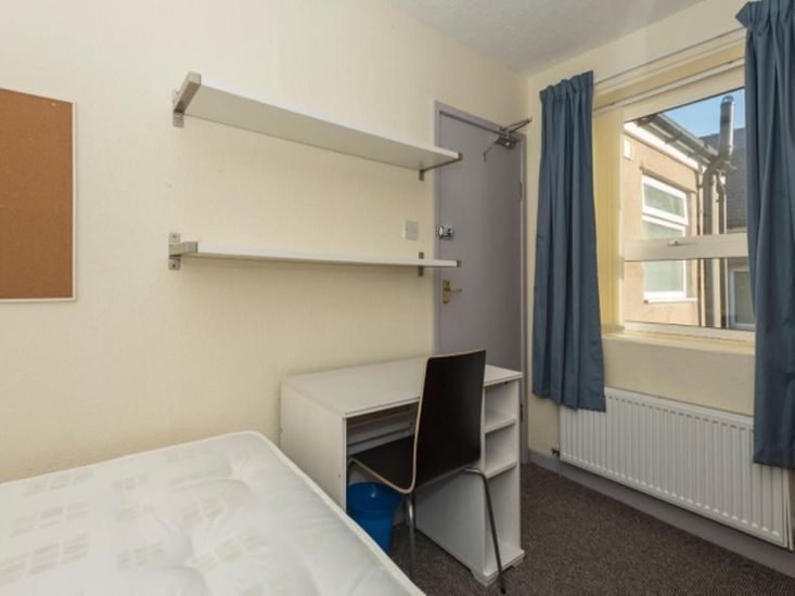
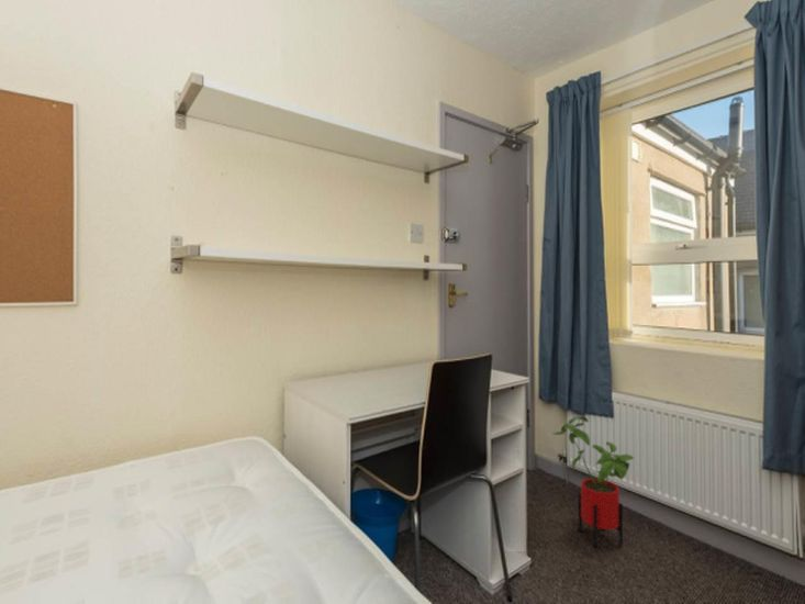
+ house plant [552,415,635,548]
